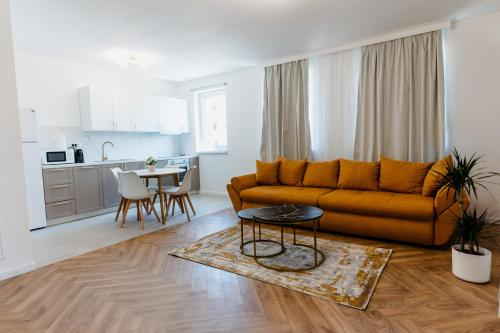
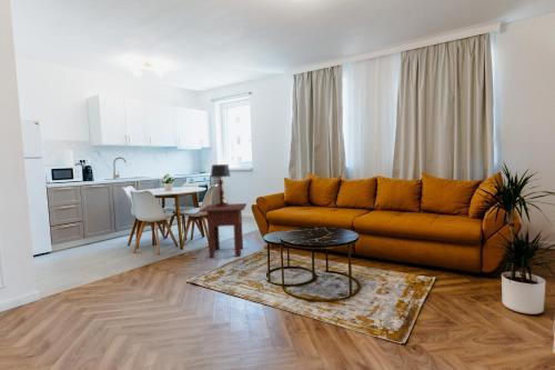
+ table lamp [210,163,232,207]
+ side table [199,202,248,259]
